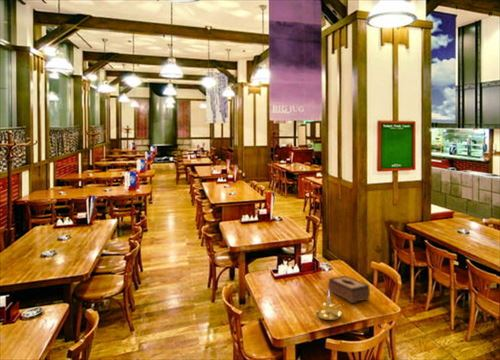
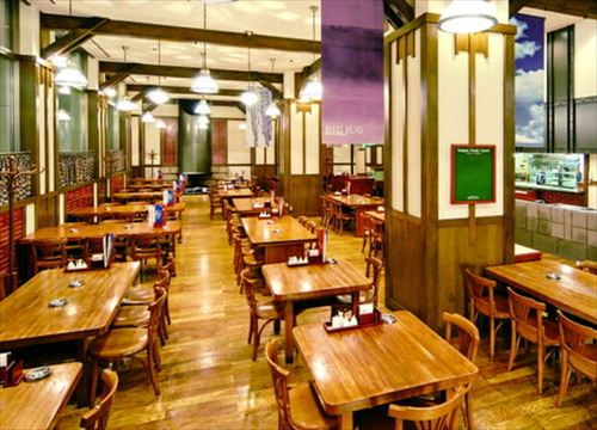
- tissue box [327,275,371,304]
- candle holder [315,289,342,321]
